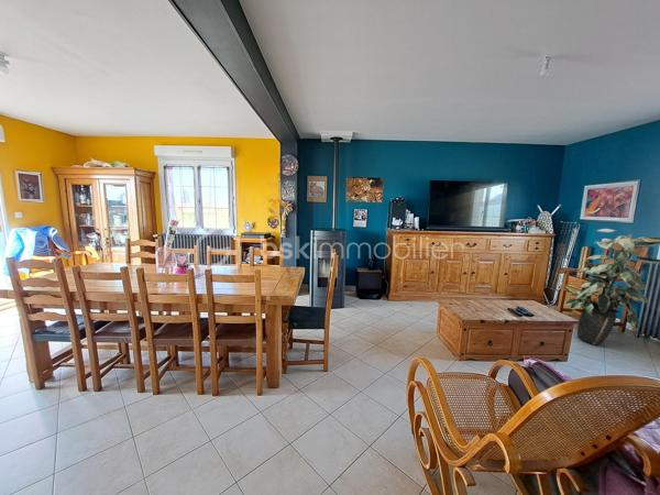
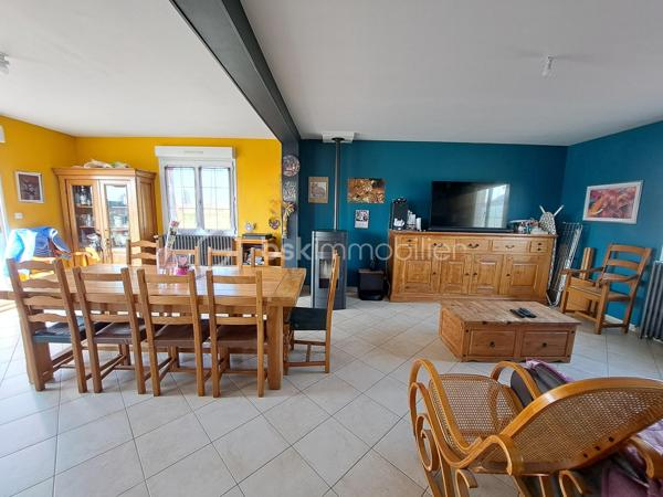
- indoor plant [562,228,660,346]
